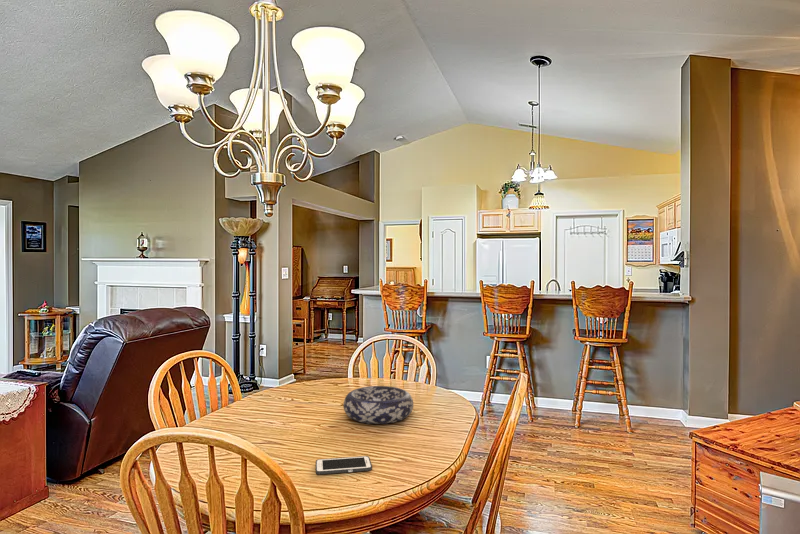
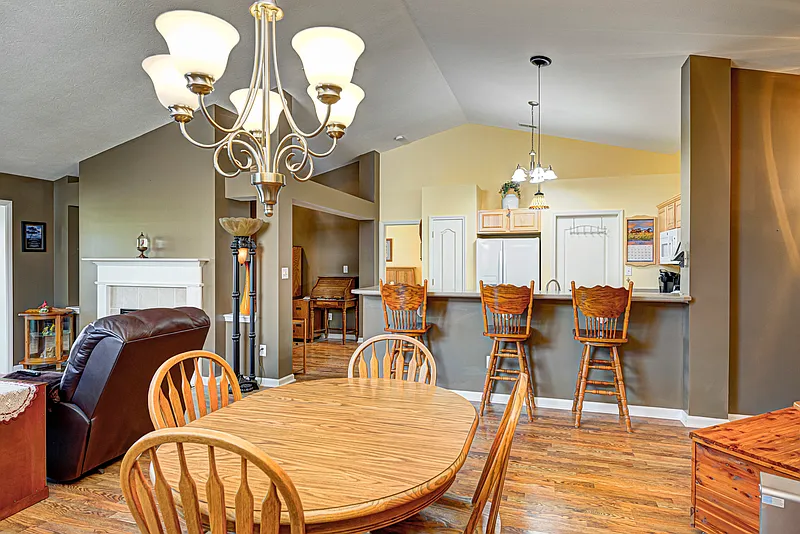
- cell phone [315,455,373,475]
- decorative bowl [342,385,414,425]
